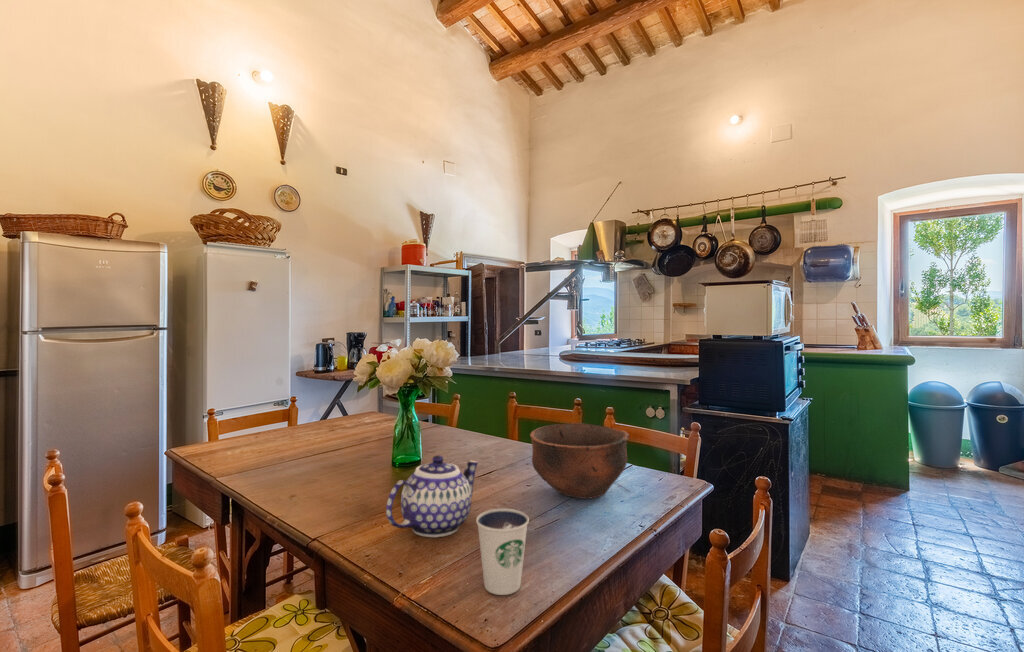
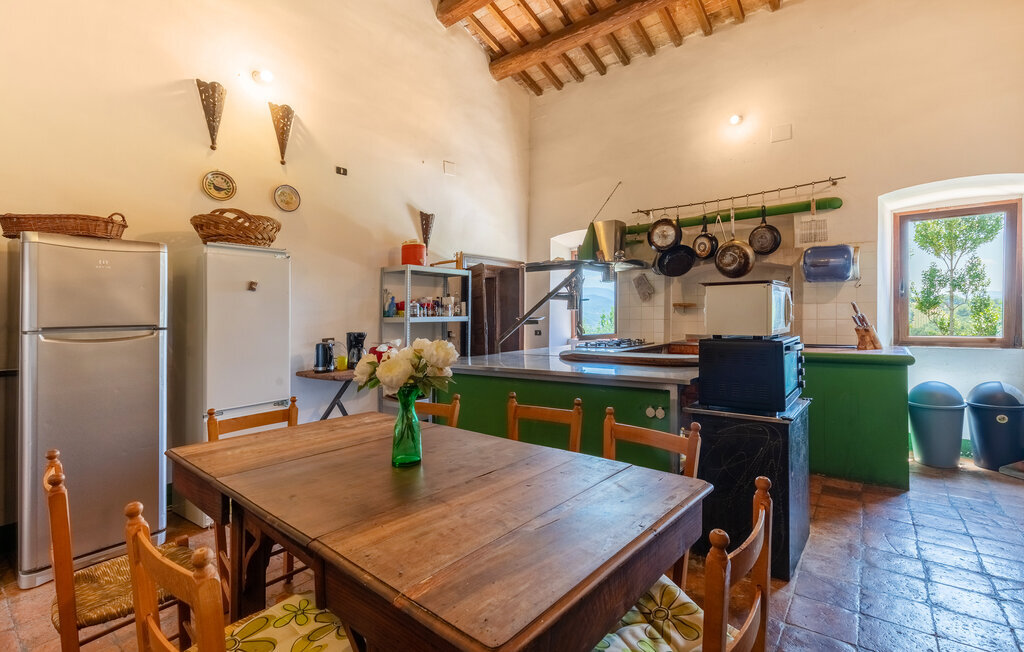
- bowl [529,422,630,500]
- teapot [385,454,479,538]
- dixie cup [475,507,530,596]
